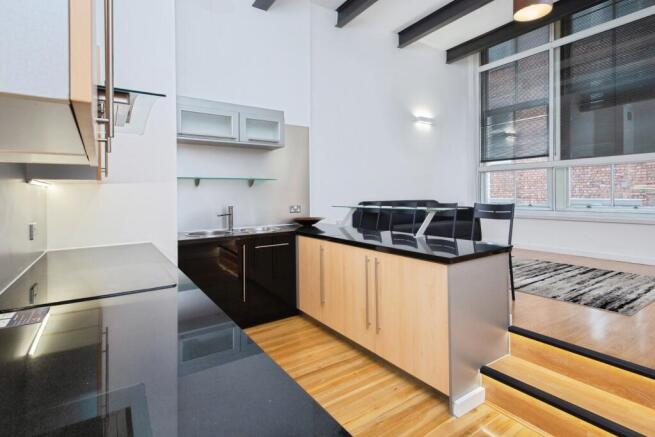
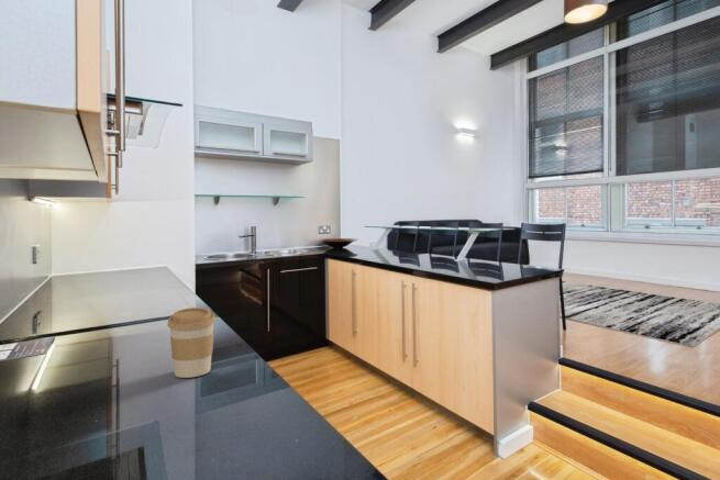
+ coffee cup [166,306,217,379]
